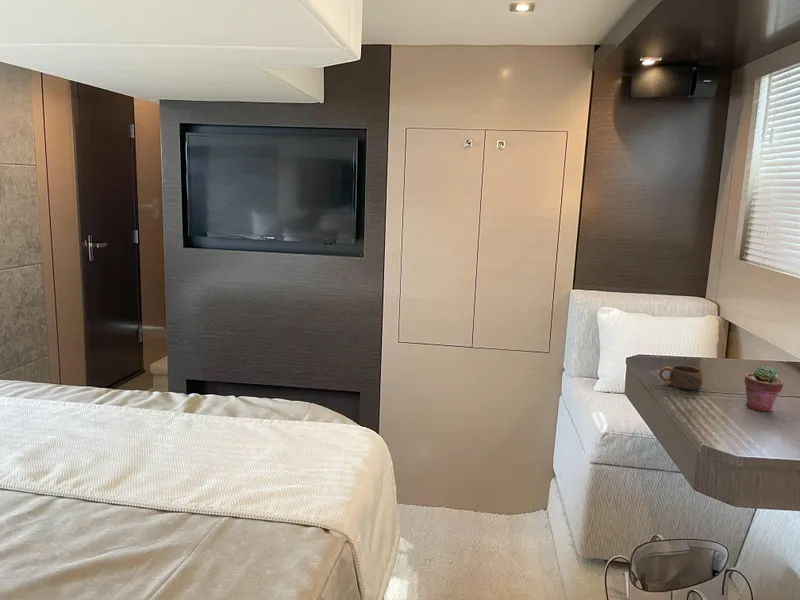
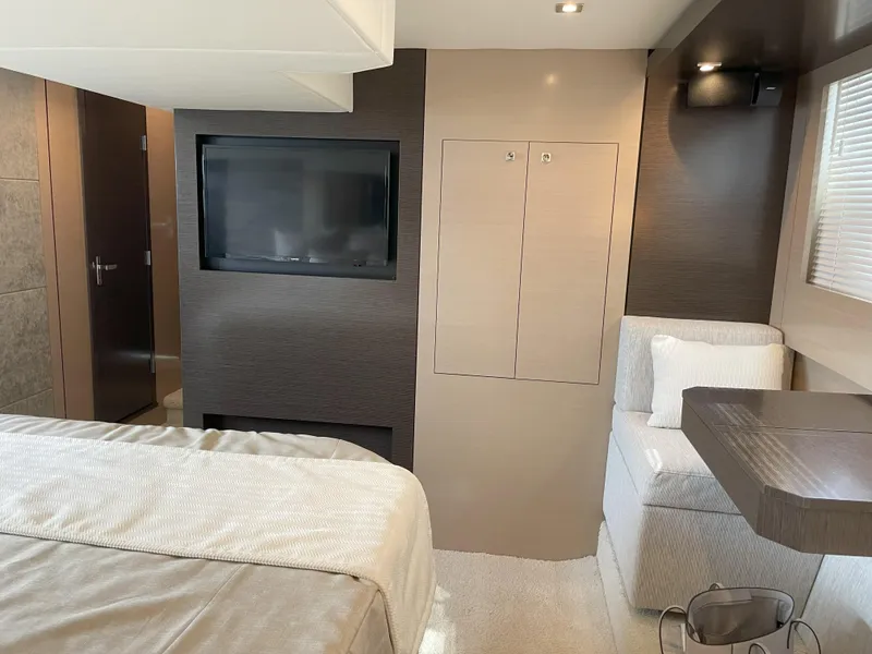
- cup [658,365,704,391]
- potted succulent [744,365,784,412]
